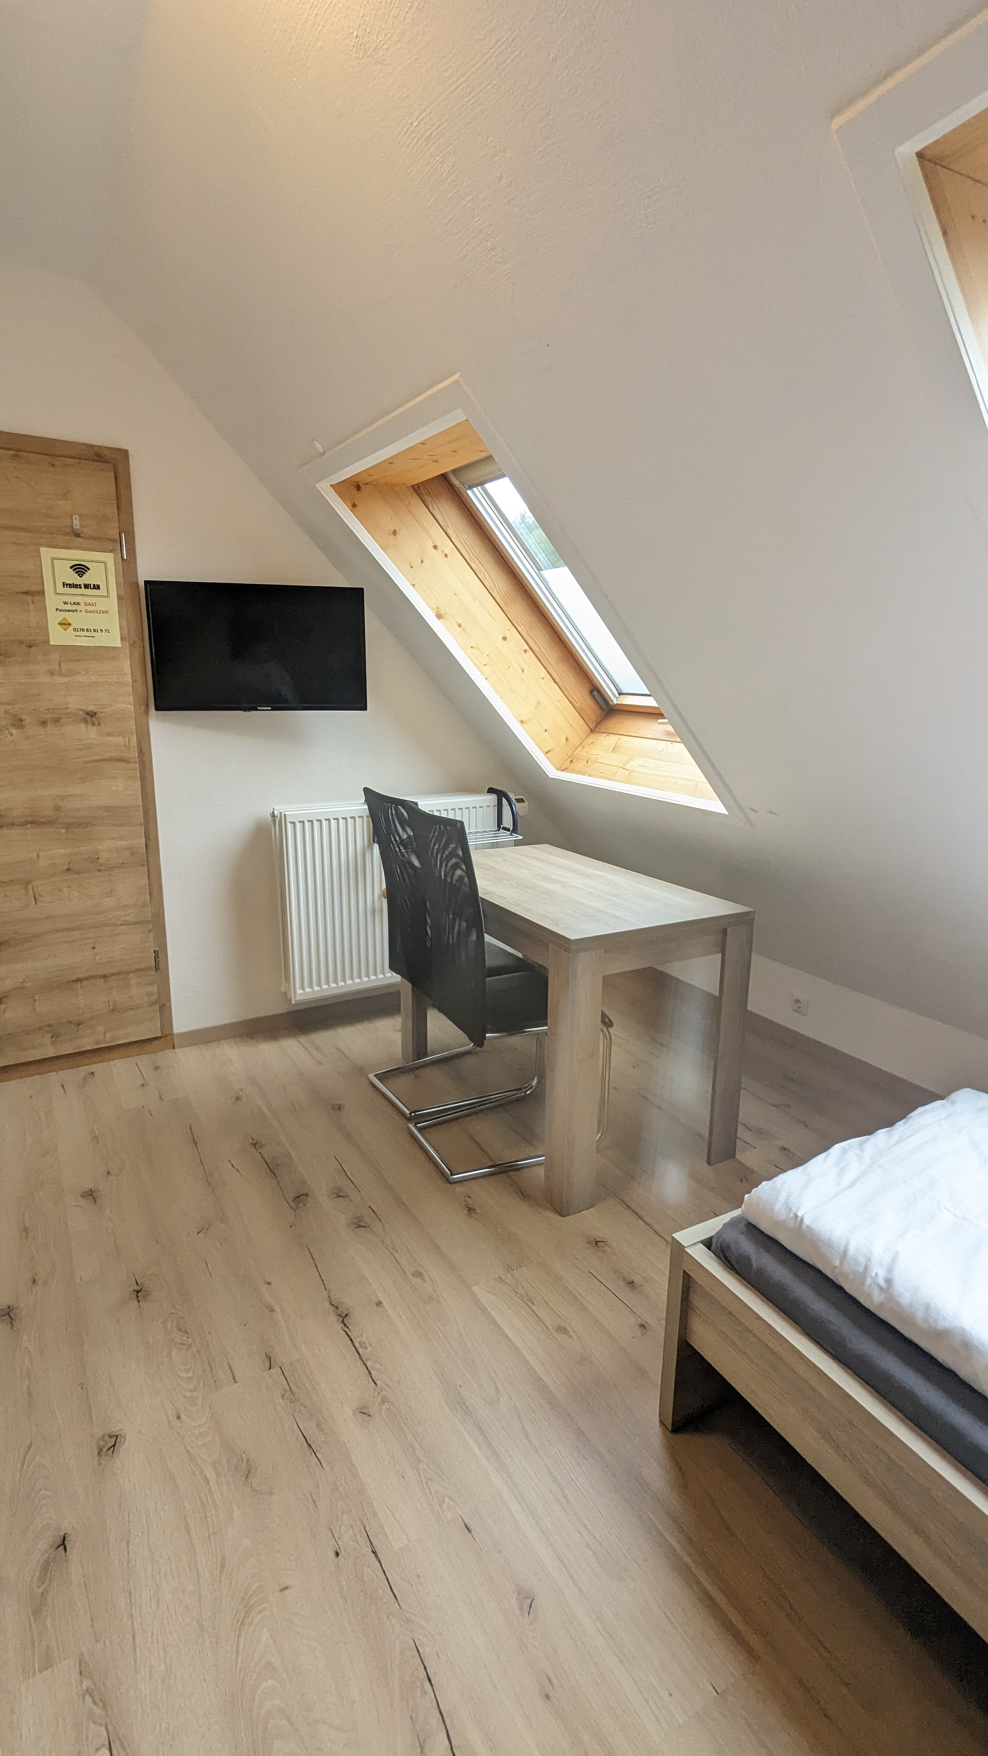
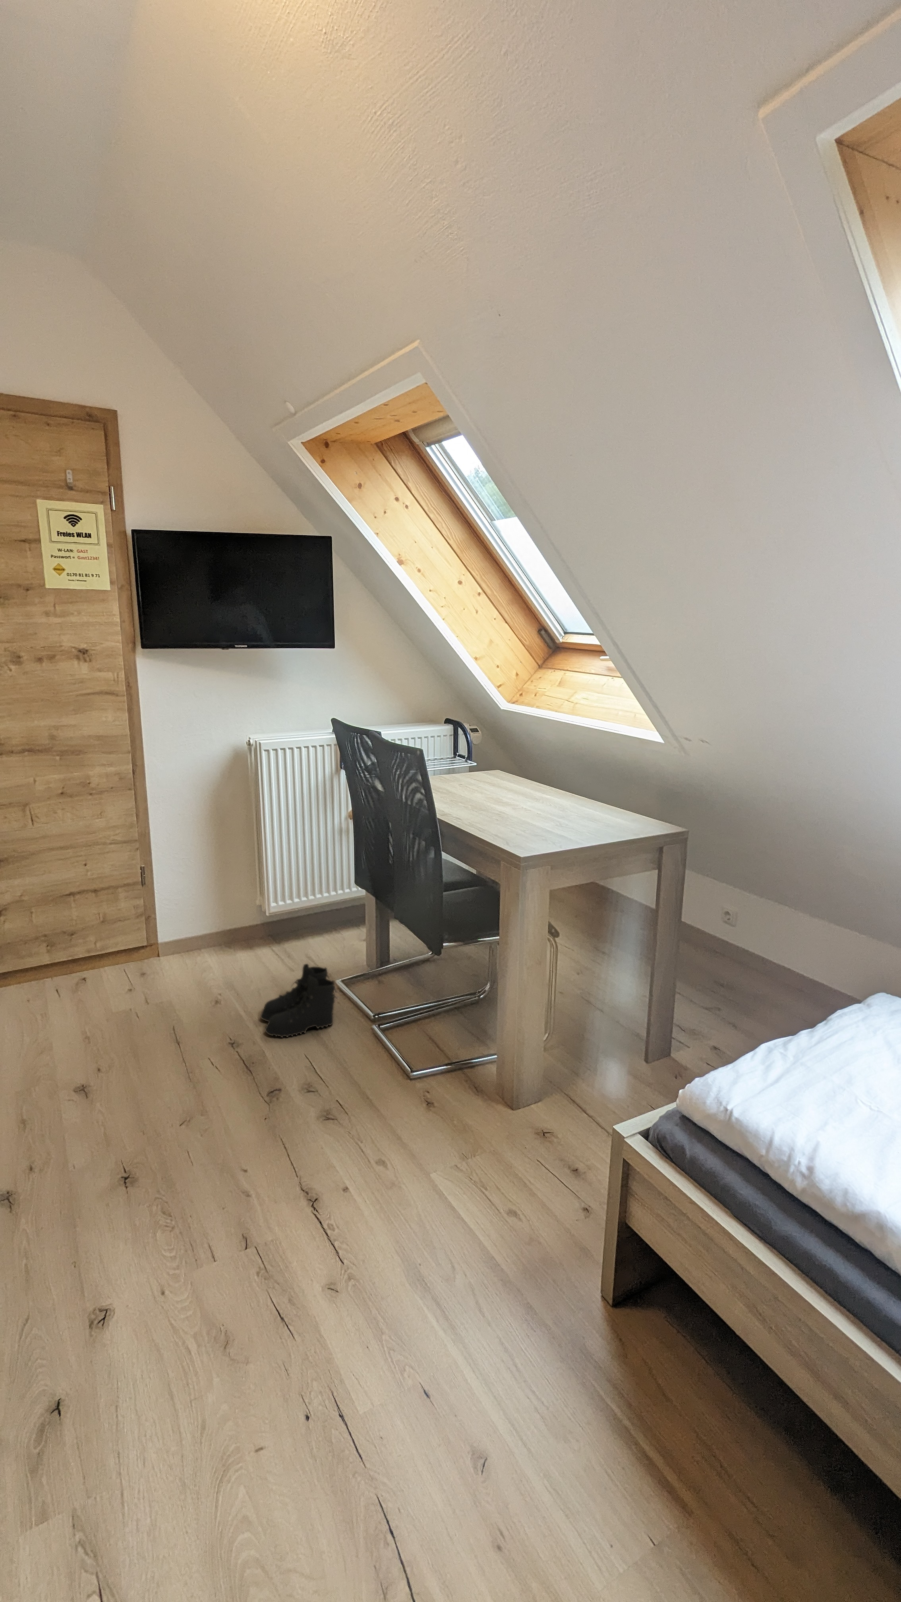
+ boots [260,963,338,1039]
